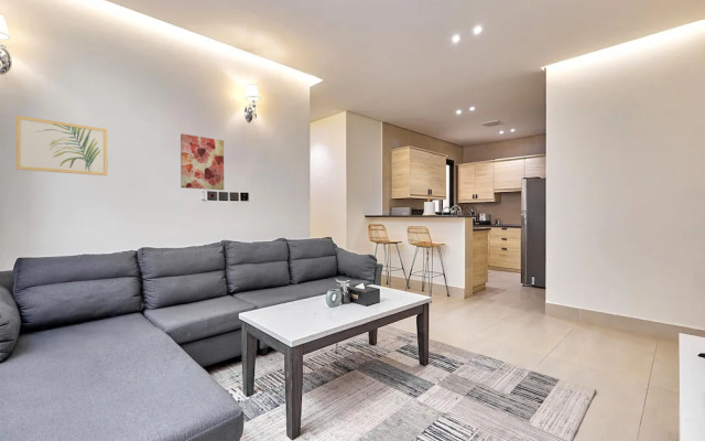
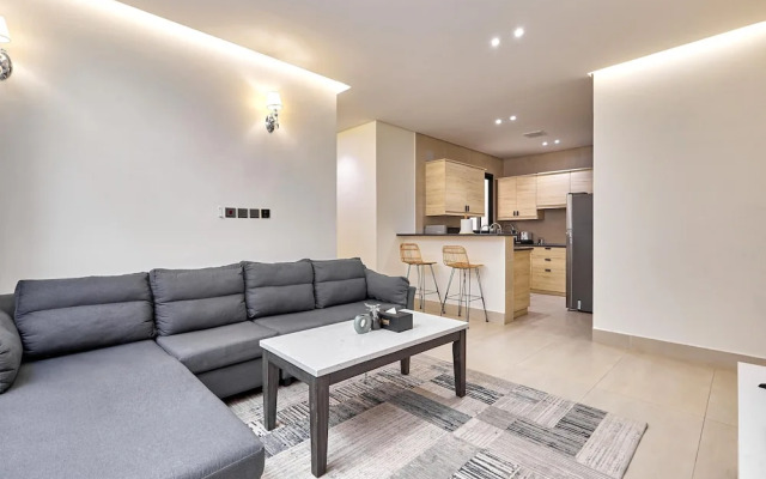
- wall art [180,132,225,191]
- wall art [14,115,109,176]
